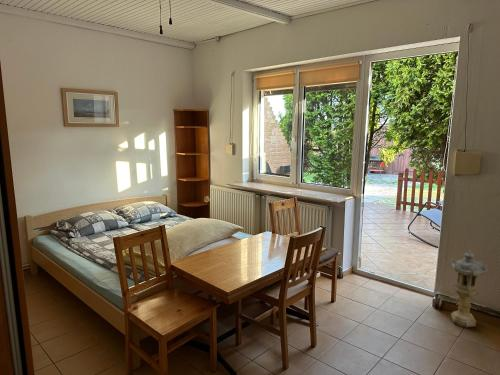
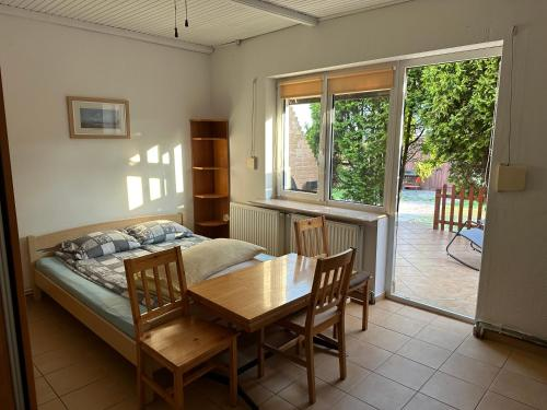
- lantern [450,249,488,329]
